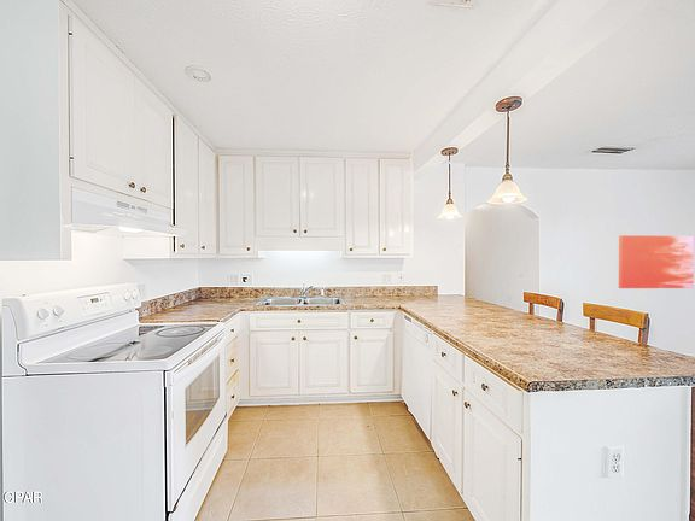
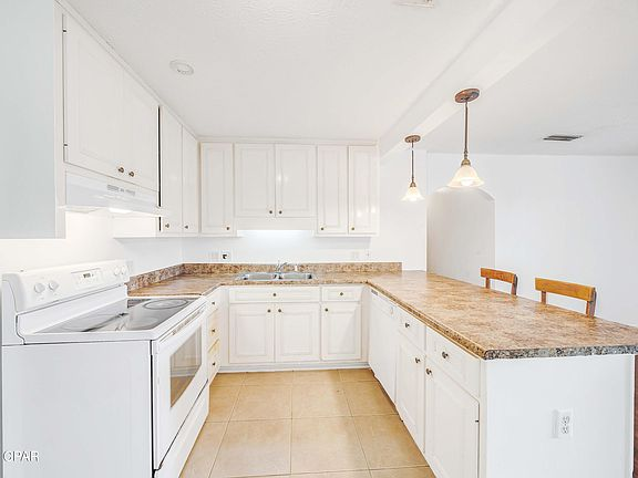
- wall art [618,234,695,289]
